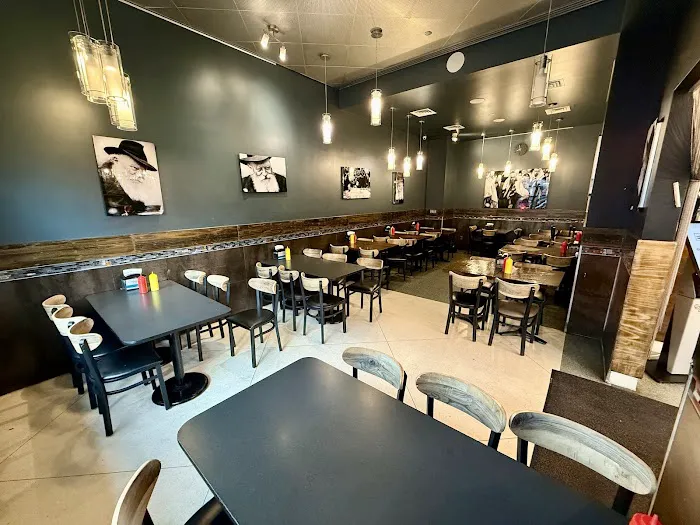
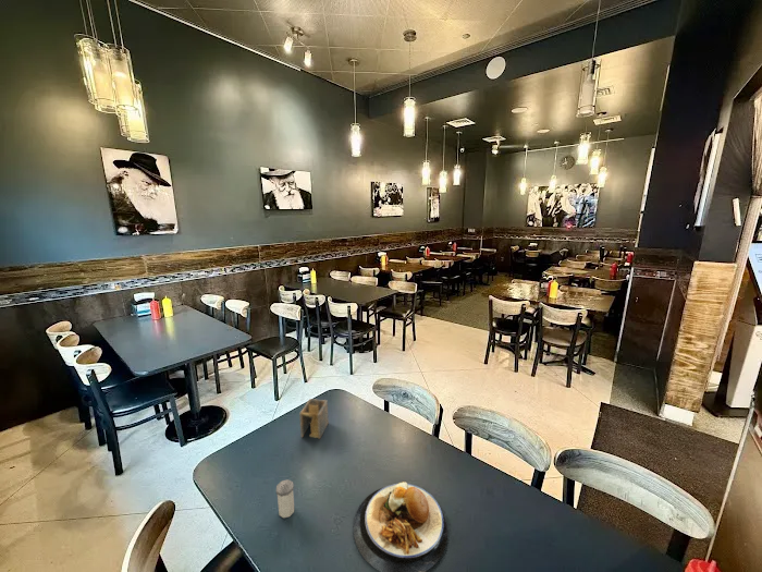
+ salt shaker [275,478,295,519]
+ plate [353,480,448,572]
+ napkin holder [298,398,330,440]
